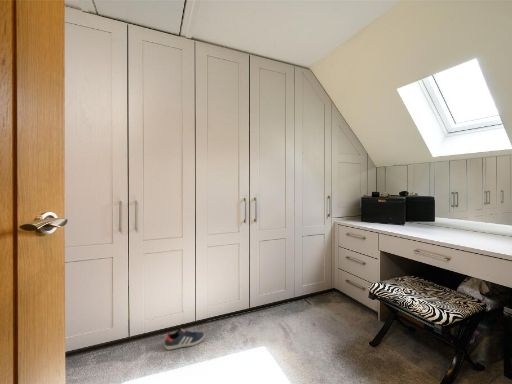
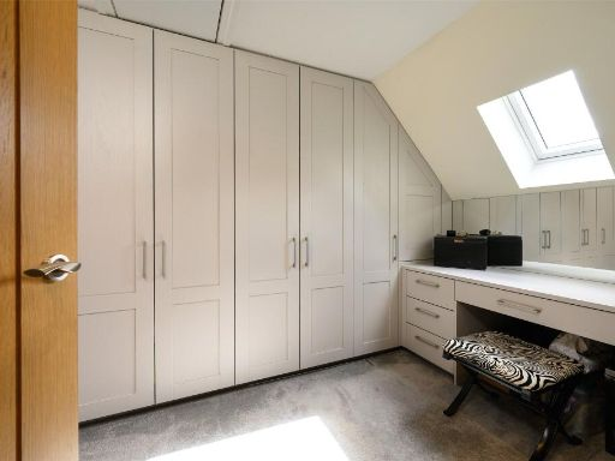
- sneaker [164,327,205,351]
